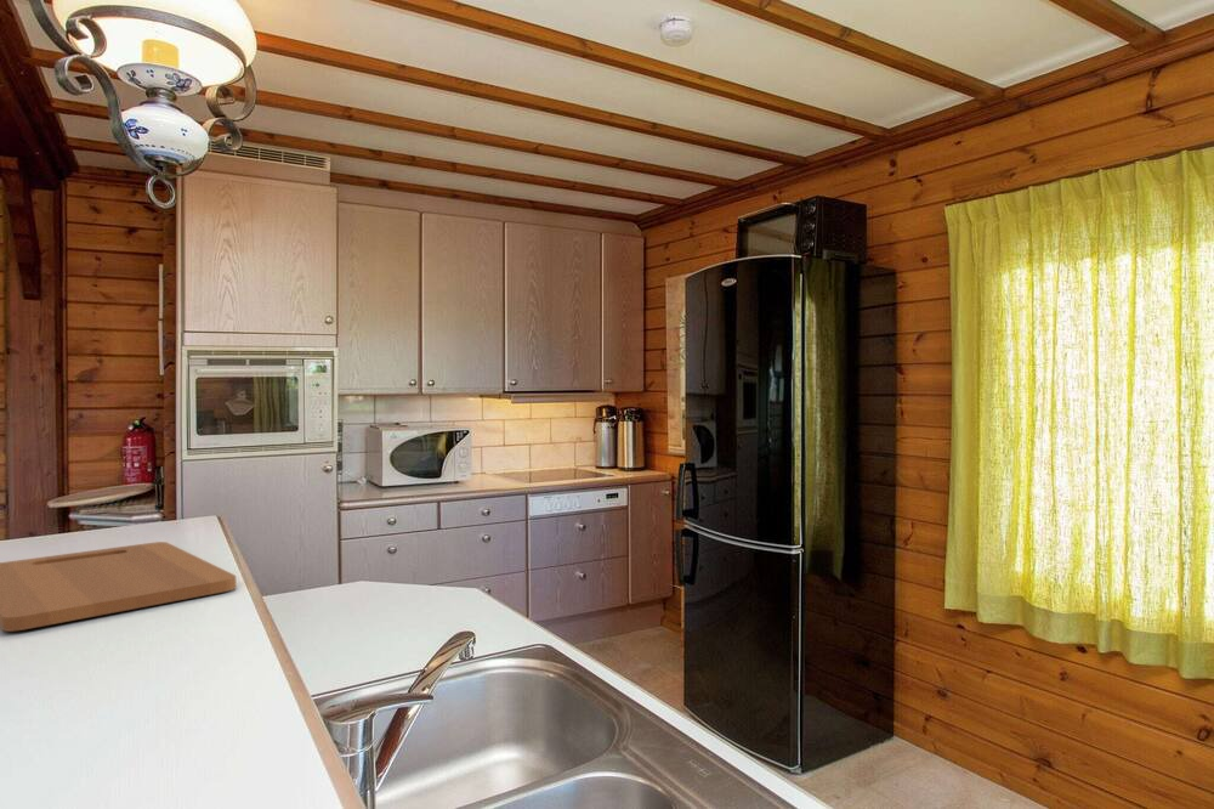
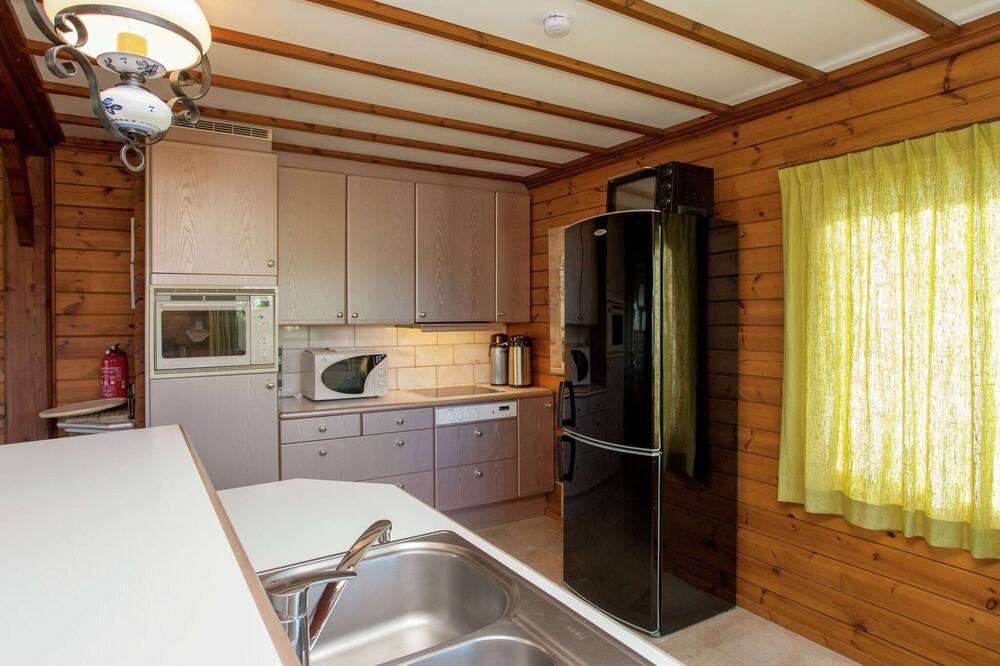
- cutting board [0,541,237,633]
